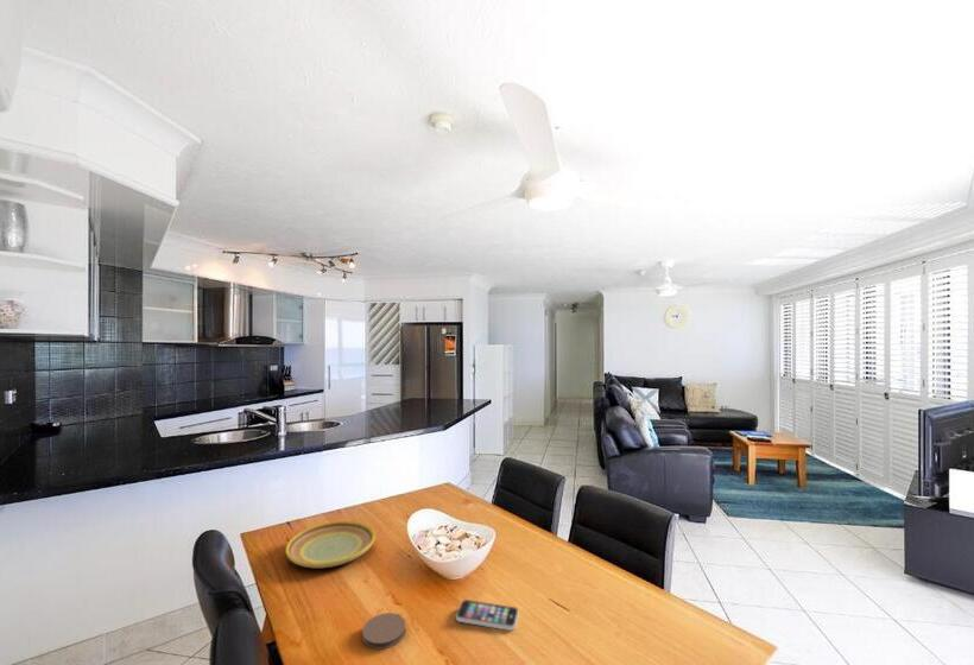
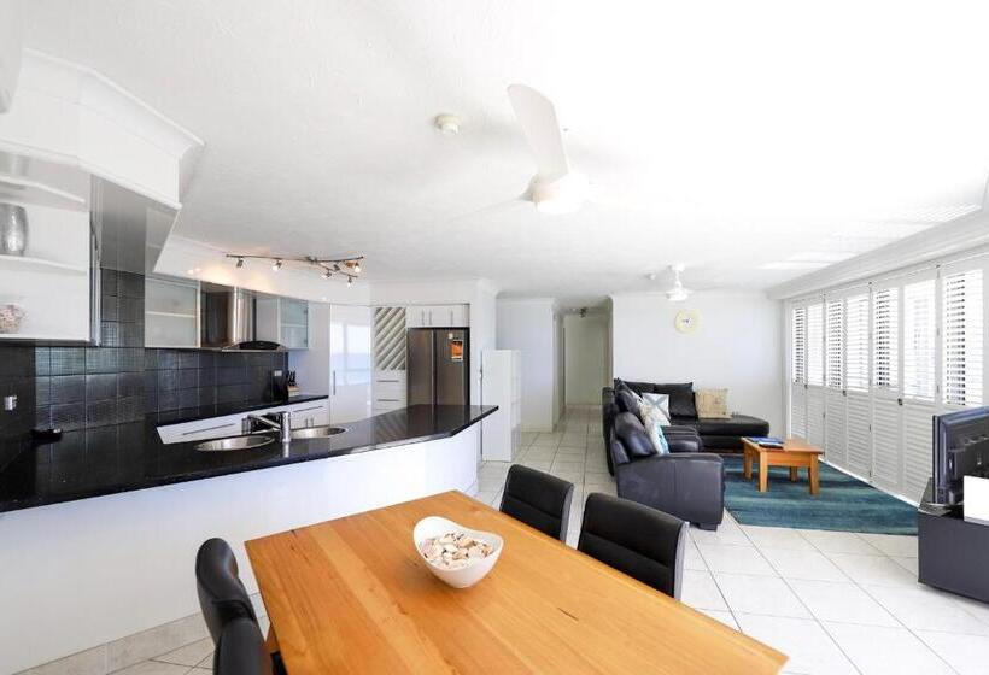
- coaster [361,612,406,651]
- smartphone [455,598,519,632]
- plate [285,520,377,570]
